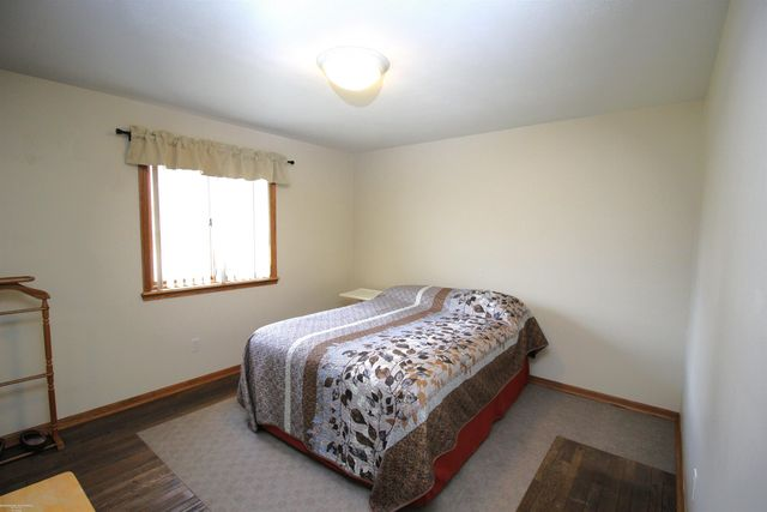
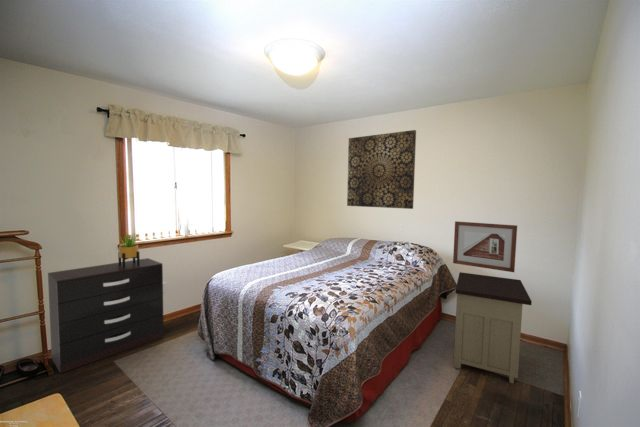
+ picture frame [452,220,518,273]
+ nightstand [453,271,533,384]
+ dresser [47,257,165,374]
+ wall art [346,129,417,210]
+ potted plant [117,231,141,268]
